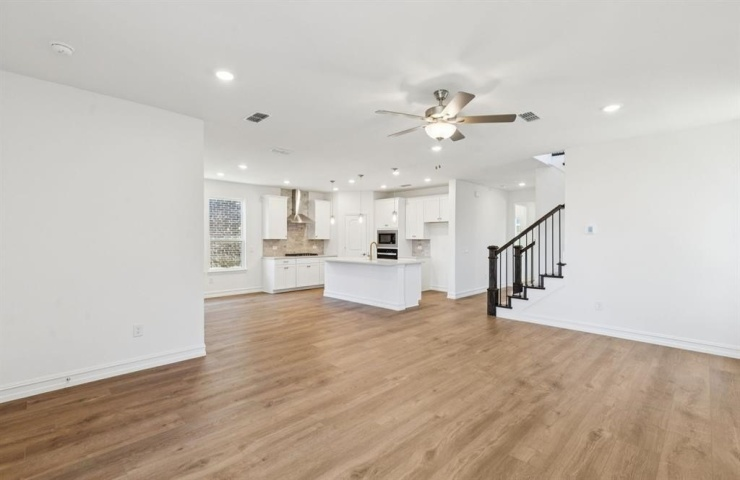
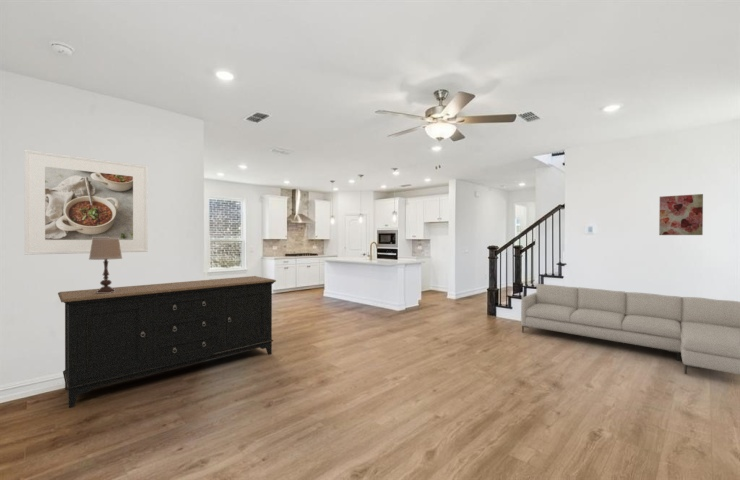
+ wall art [658,193,704,236]
+ table lamp [88,237,123,293]
+ sideboard [57,275,277,409]
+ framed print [23,149,149,256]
+ sofa [520,283,740,376]
